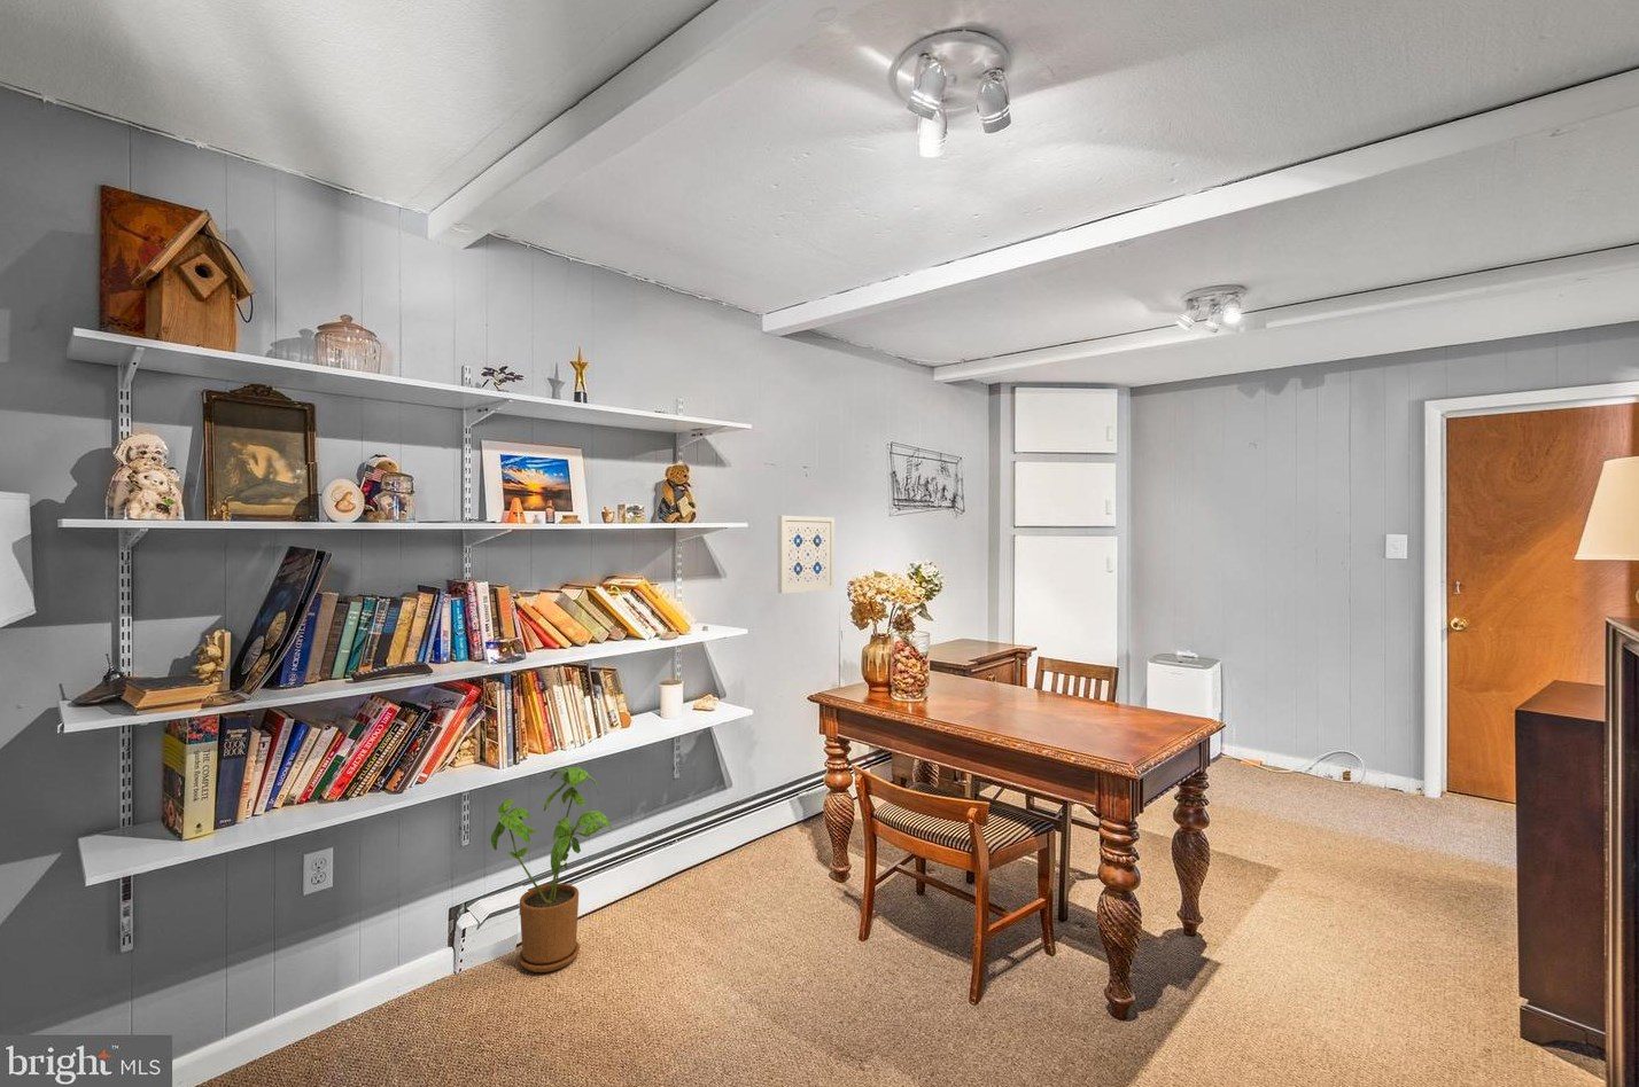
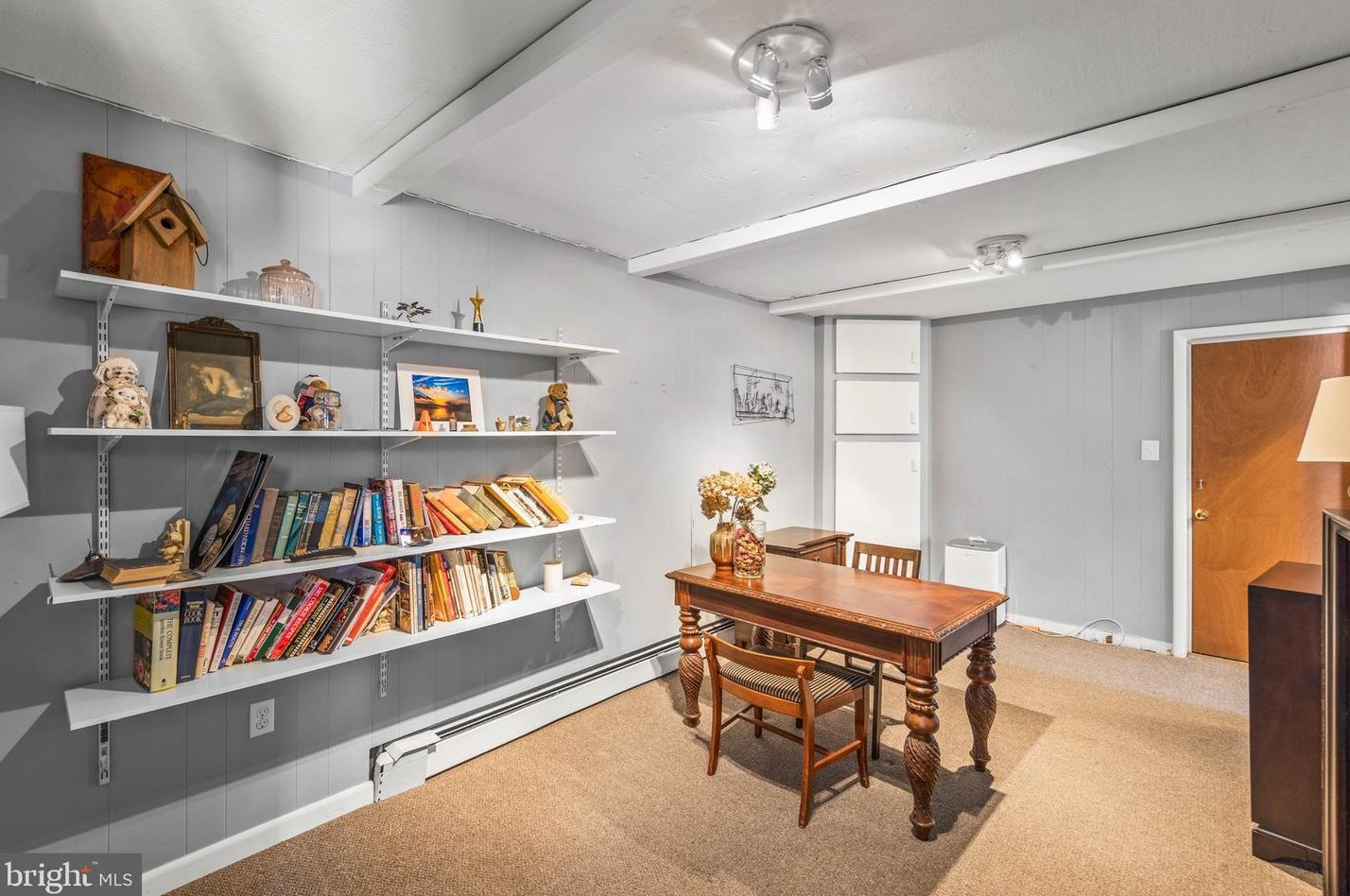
- house plant [490,766,614,973]
- wall art [777,514,835,594]
